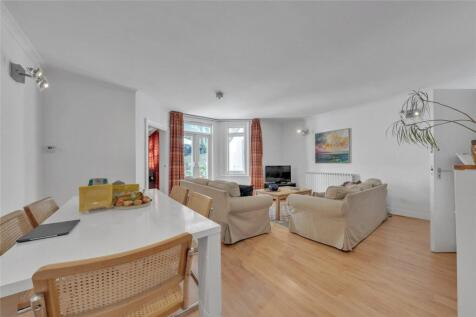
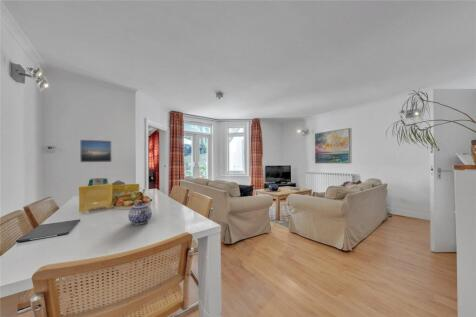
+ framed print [79,139,113,163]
+ teapot [127,200,153,225]
